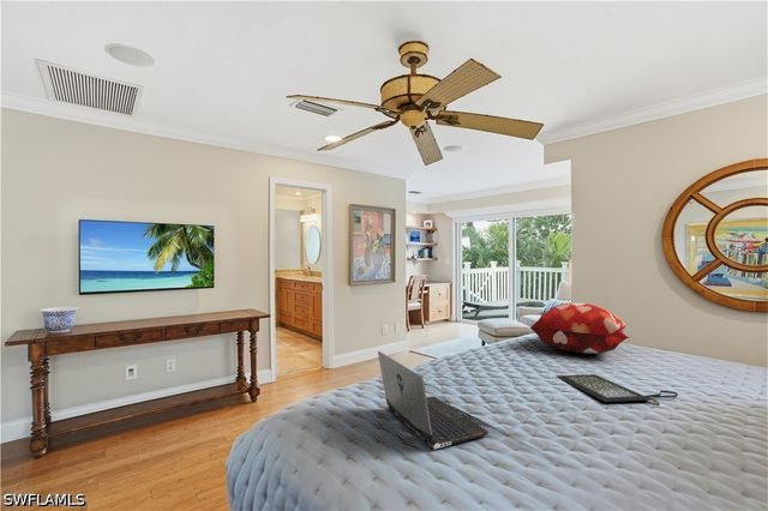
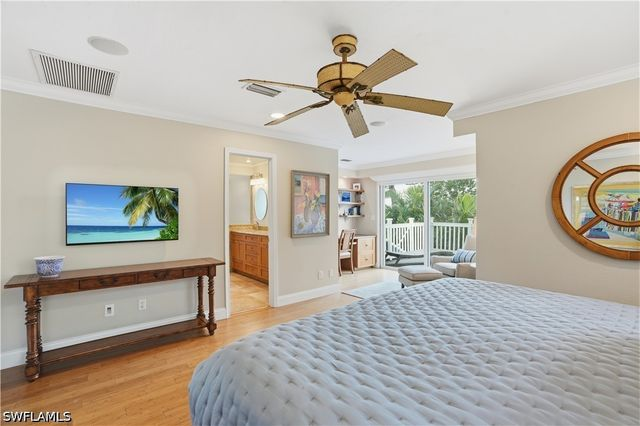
- laptop computer [377,350,490,450]
- decorative pillow [529,301,630,355]
- clutch bag [554,373,679,407]
